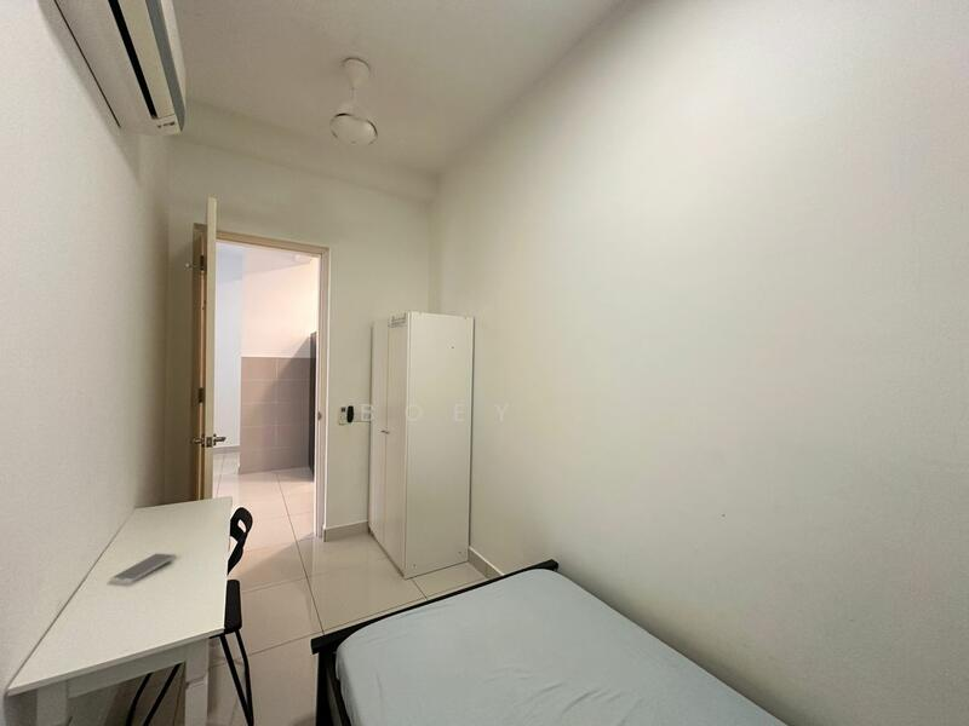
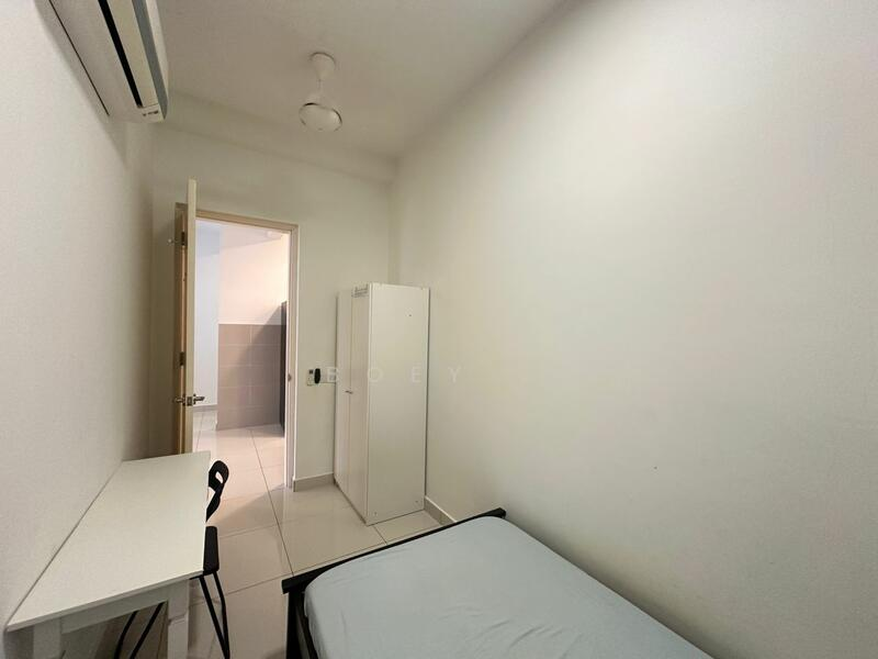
- smartphone [109,552,177,584]
